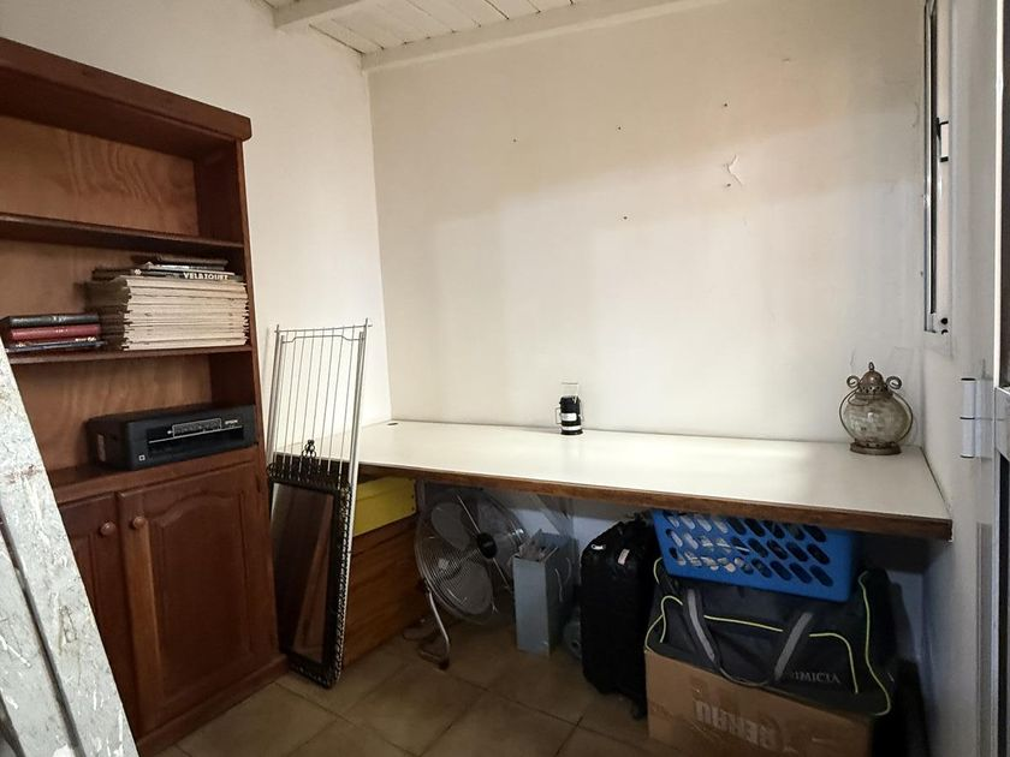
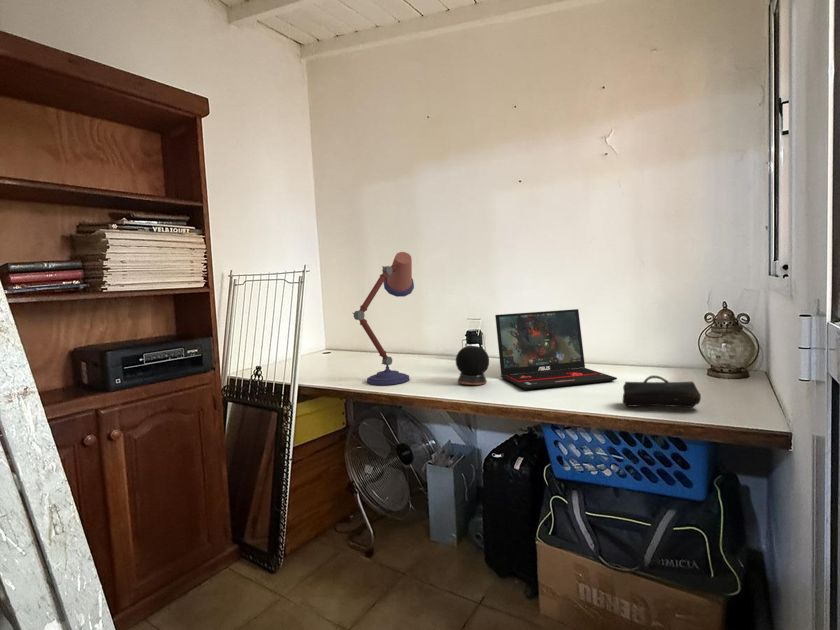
+ speaker [455,345,490,386]
+ desk lamp [352,251,415,386]
+ laptop [494,308,618,391]
+ pencil case [621,374,702,409]
